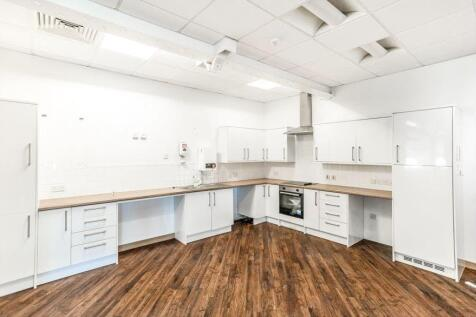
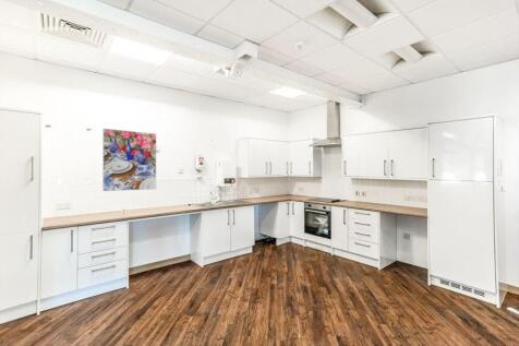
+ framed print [101,128,157,192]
